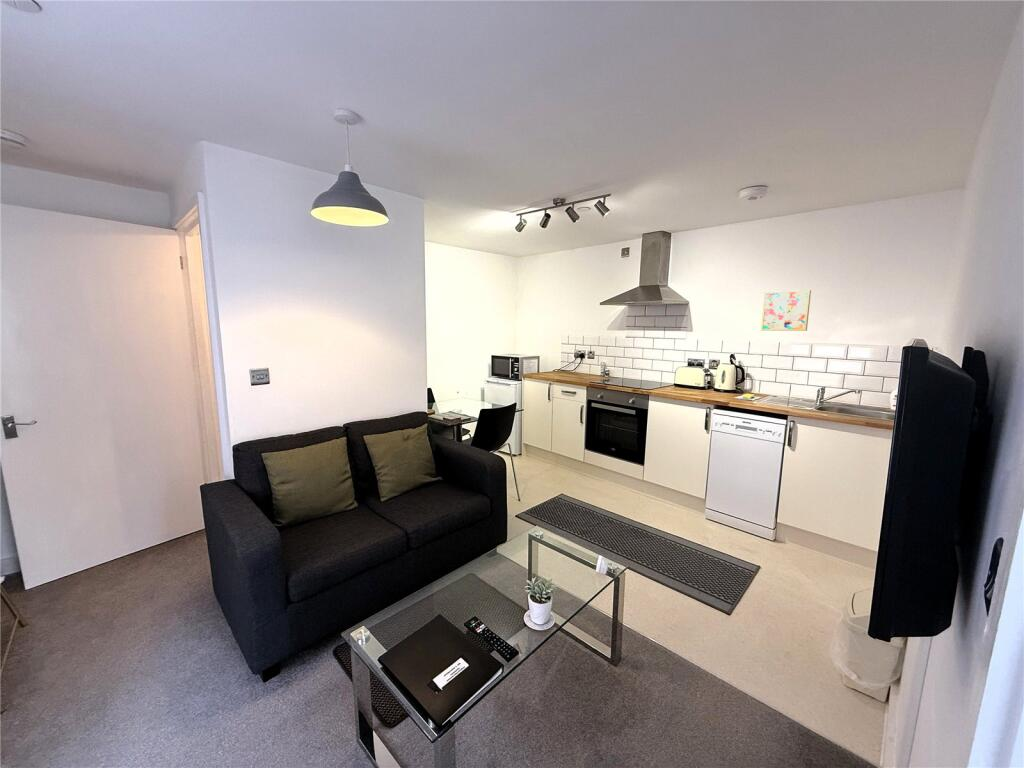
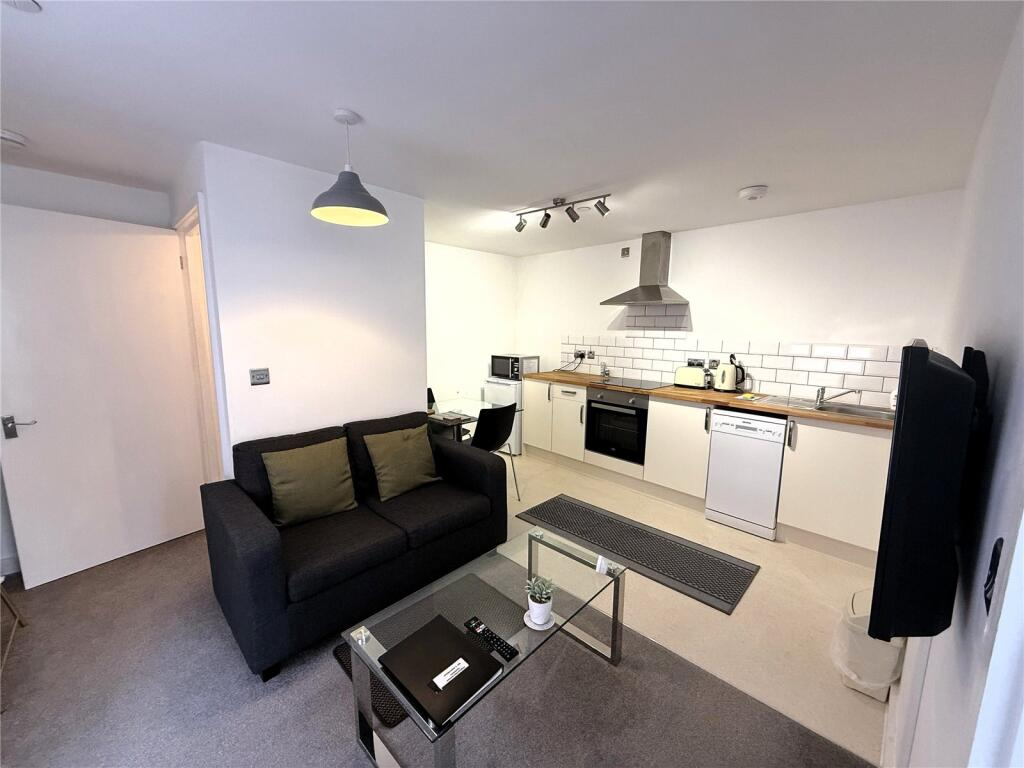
- wall art [760,289,812,332]
